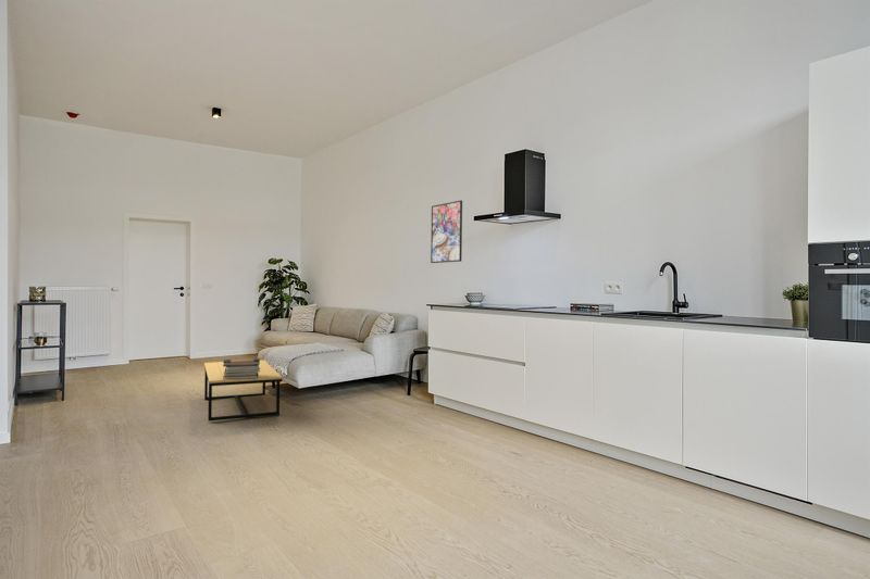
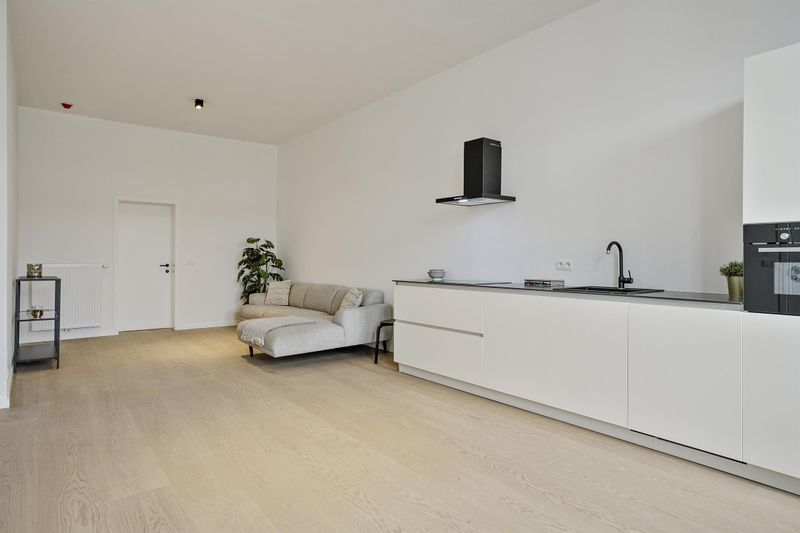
- book stack [223,357,261,379]
- coffee table [203,358,284,423]
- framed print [430,199,463,264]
